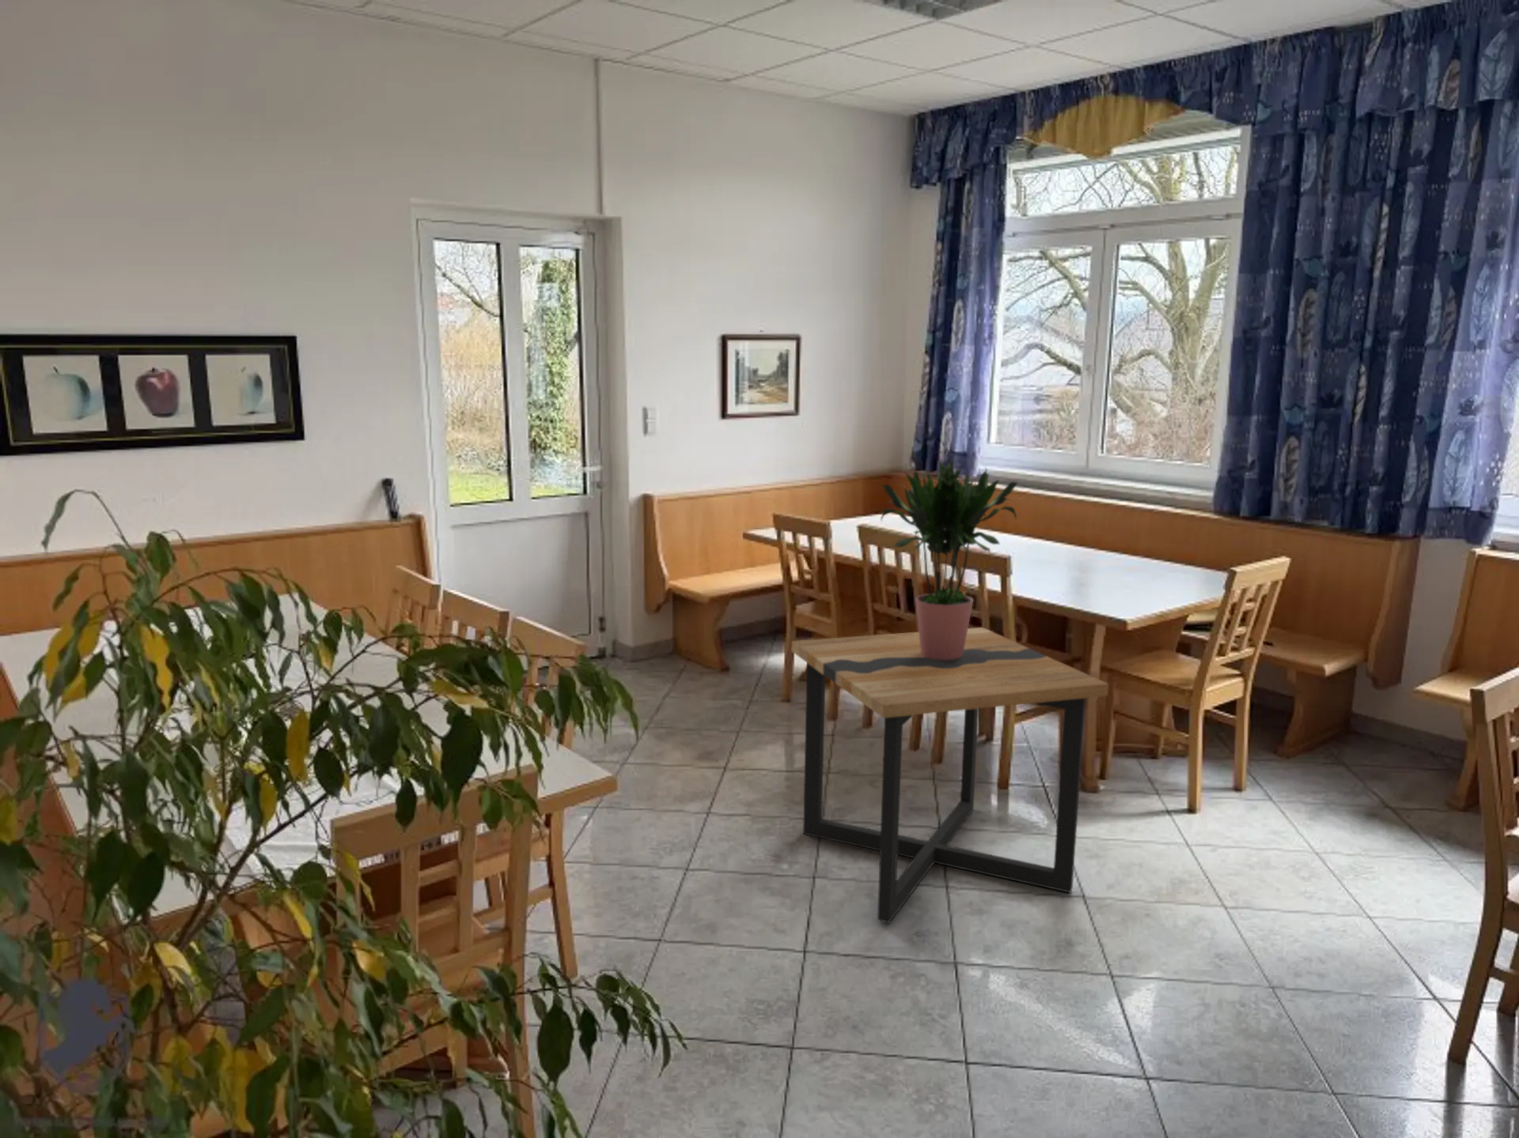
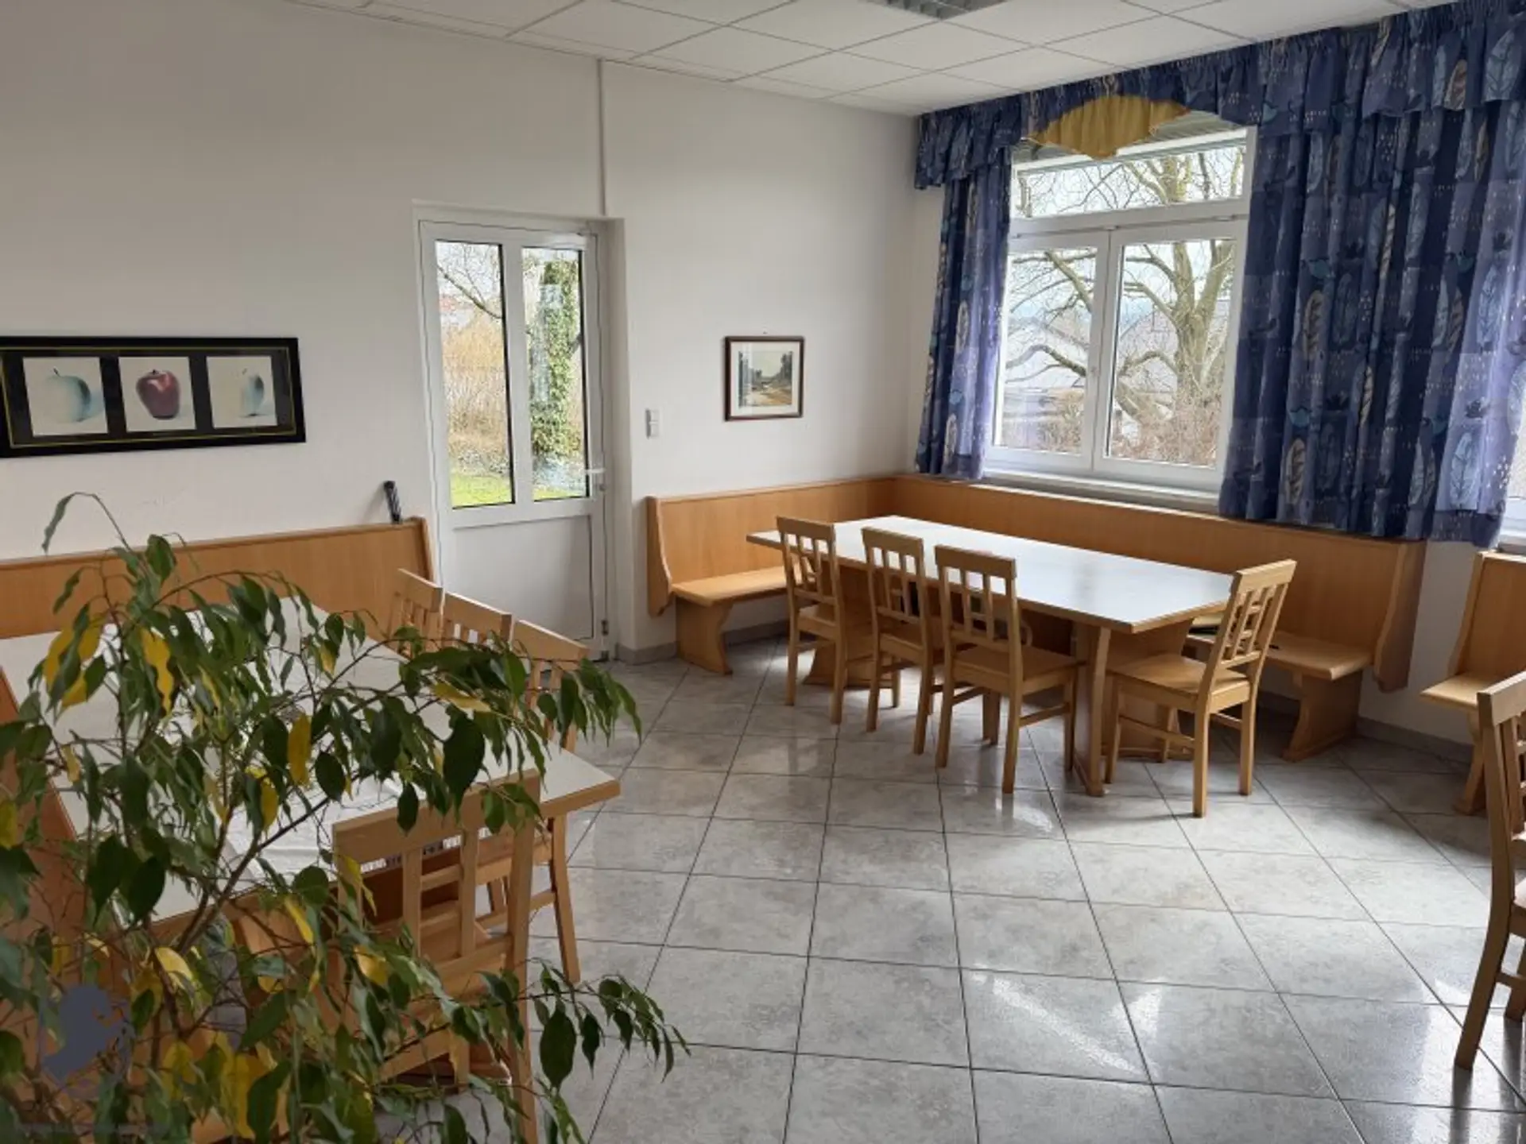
- potted plant [879,460,1021,660]
- side table [791,626,1109,924]
